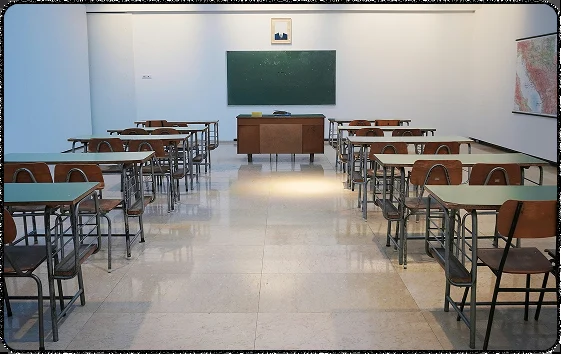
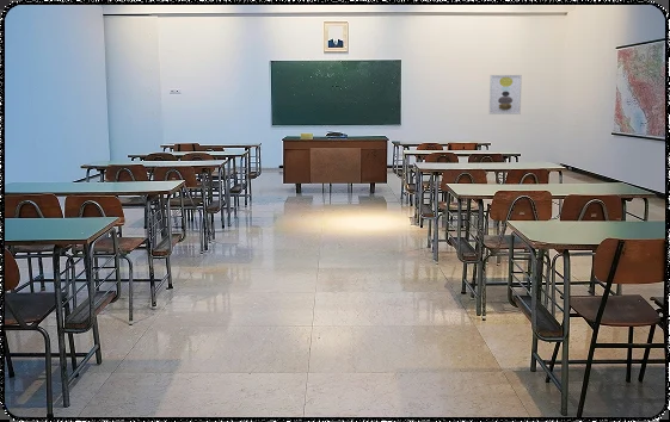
+ wall art [488,74,523,116]
